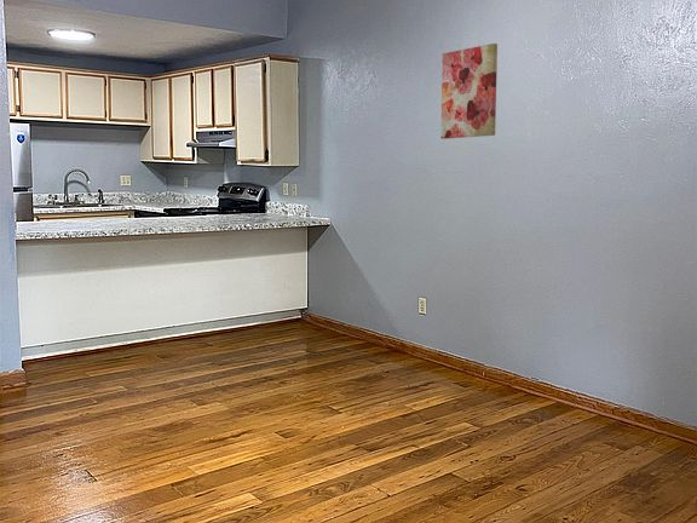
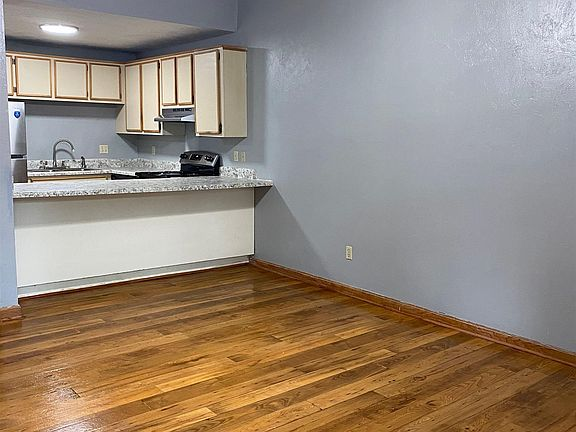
- wall art [440,42,499,140]
